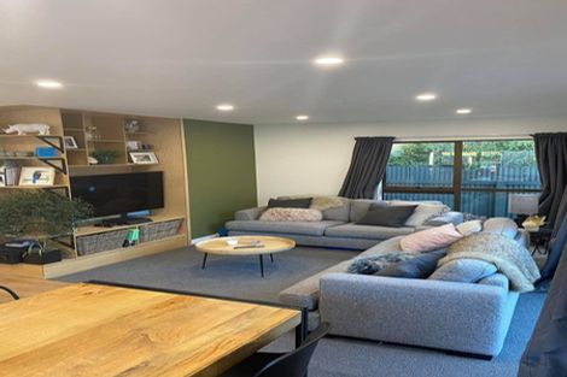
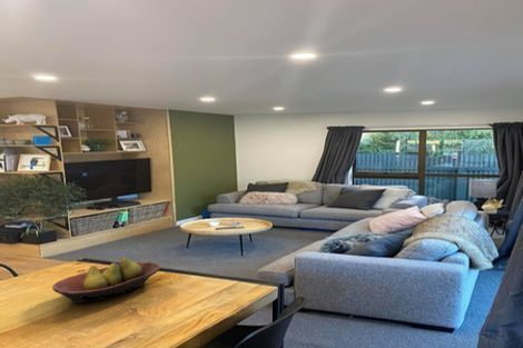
+ fruit bowl [51,257,161,305]
